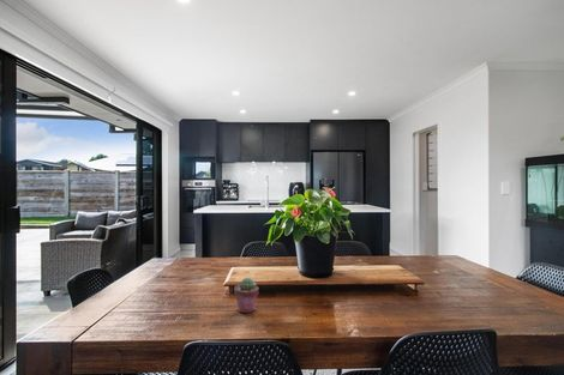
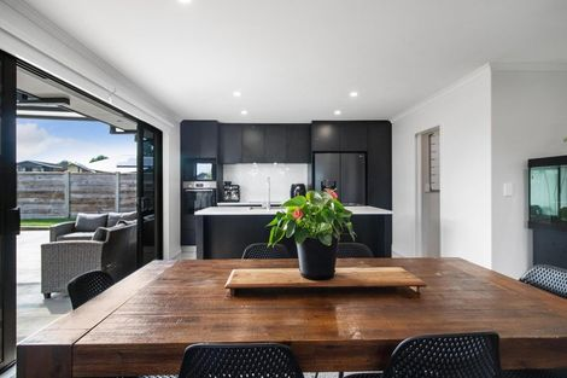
- potted succulent [233,277,260,314]
